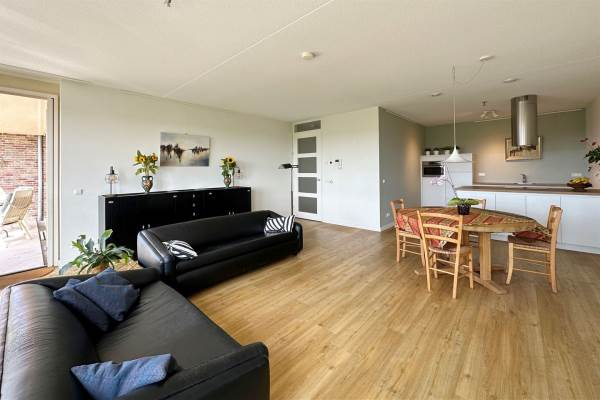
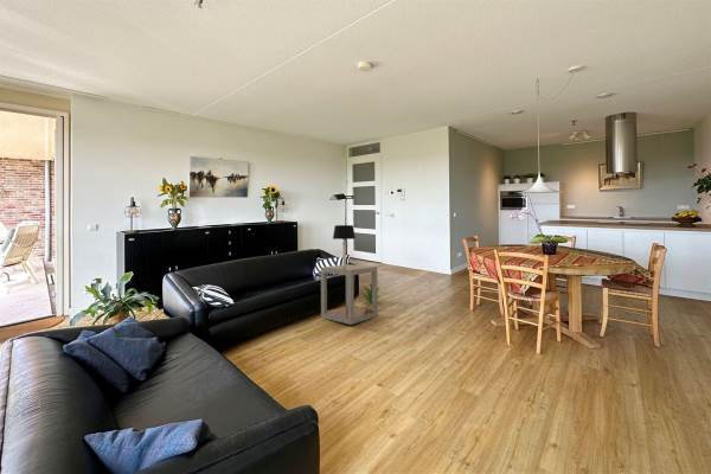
+ decorative plant [360,281,385,305]
+ table lamp [332,224,357,268]
+ side table [320,263,379,326]
